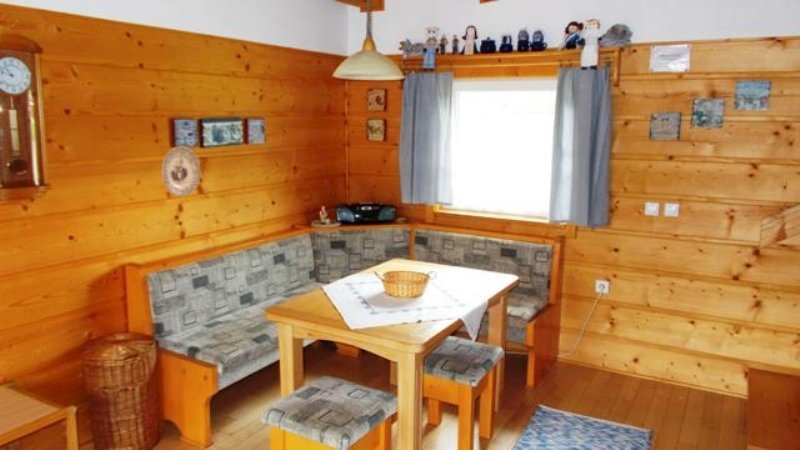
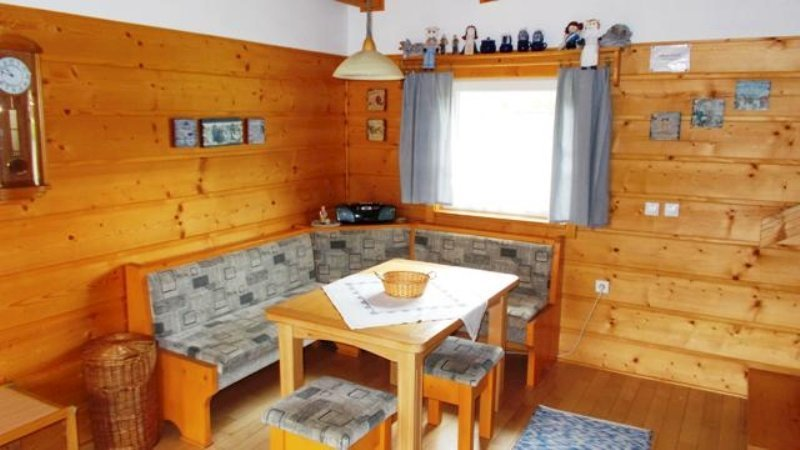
- decorative plate [161,146,201,197]
